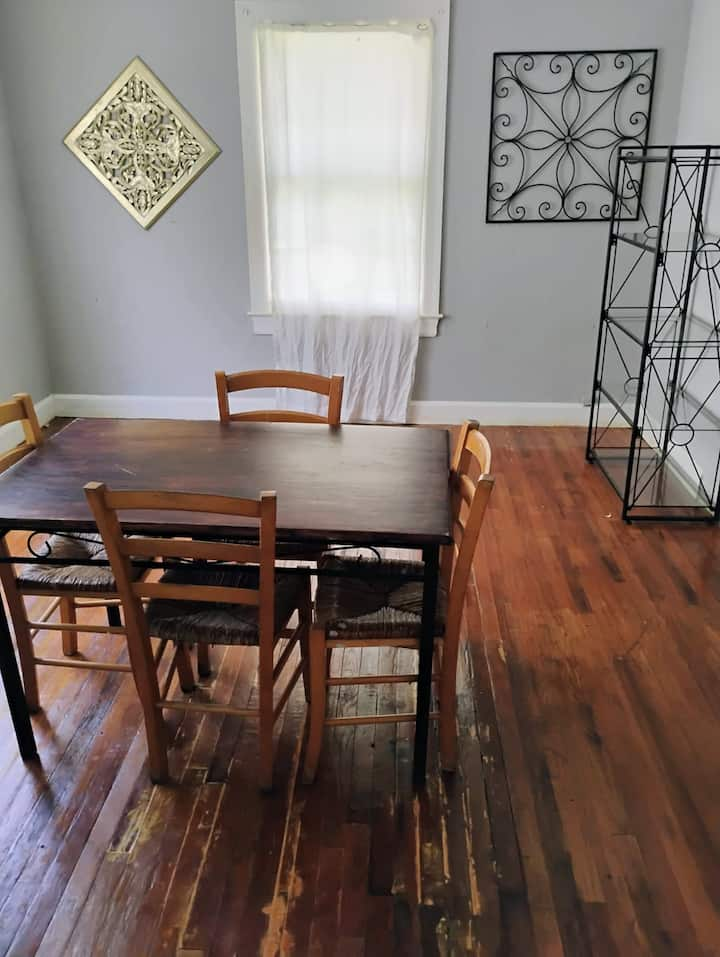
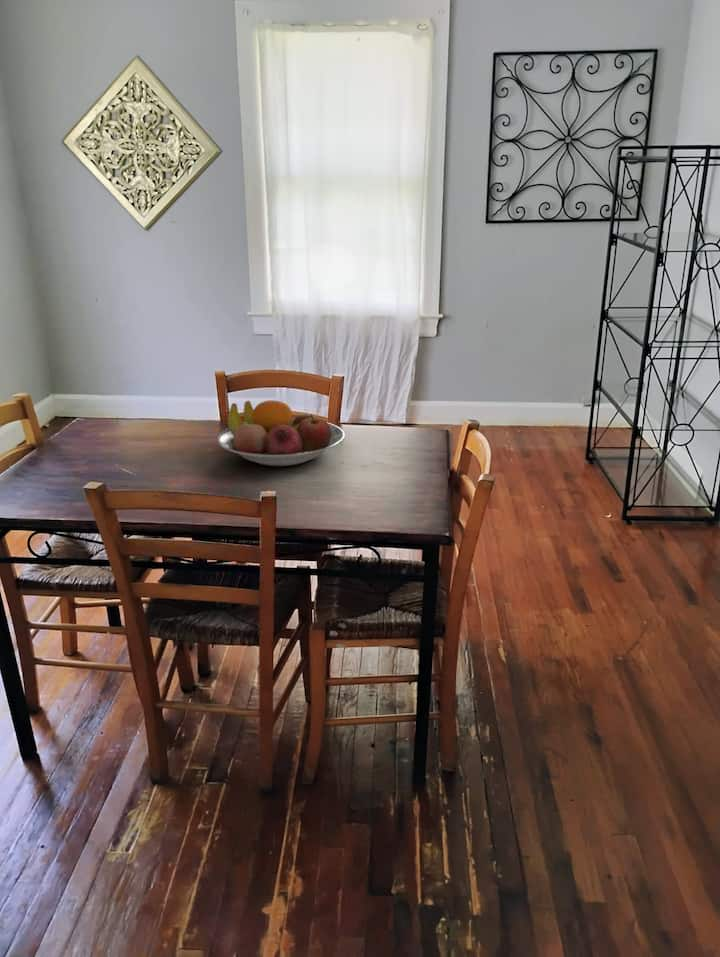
+ fruit bowl [216,399,346,467]
